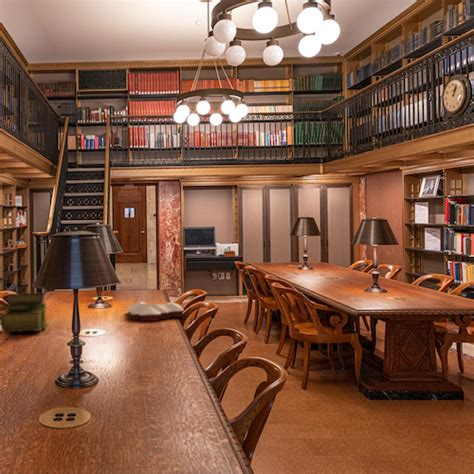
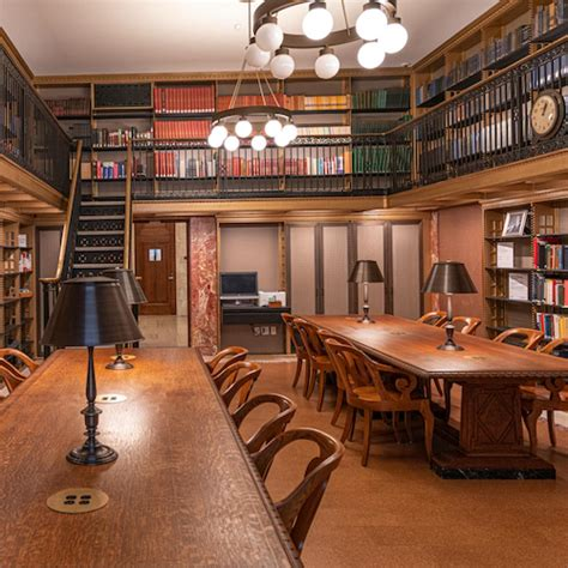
- books [126,300,185,322]
- stack of books [0,292,49,333]
